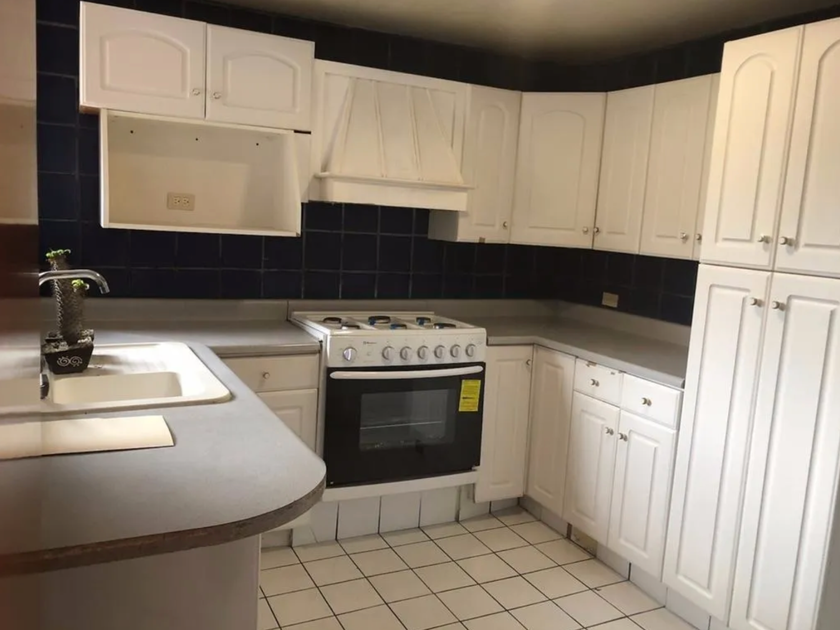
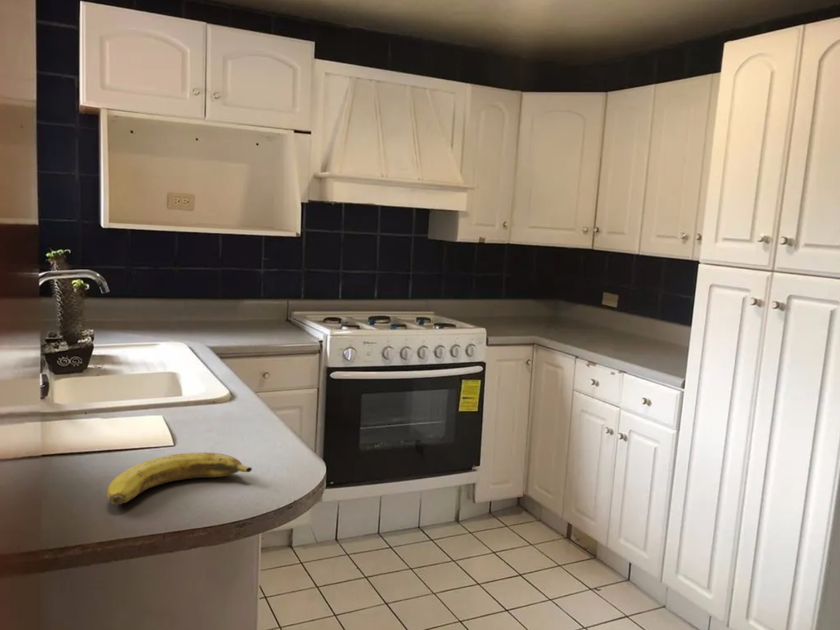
+ banana [106,451,253,506]
